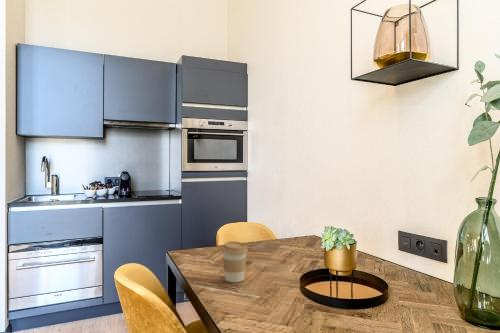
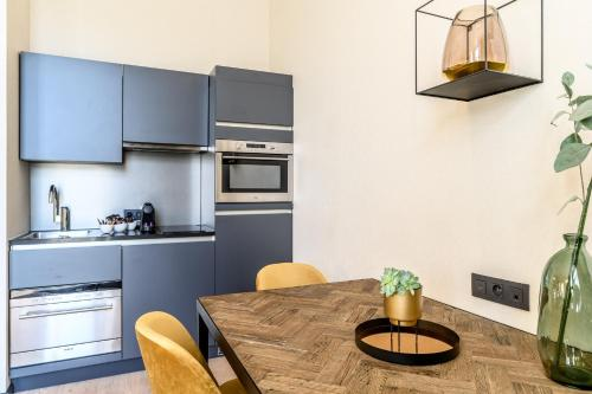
- coffee cup [221,240,248,283]
